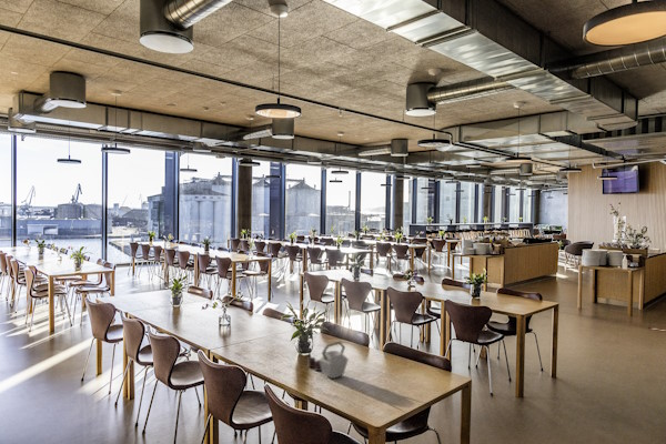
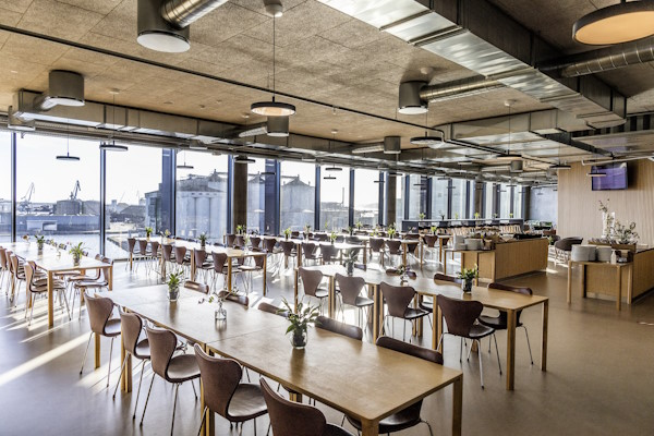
- kettle [307,341,350,380]
